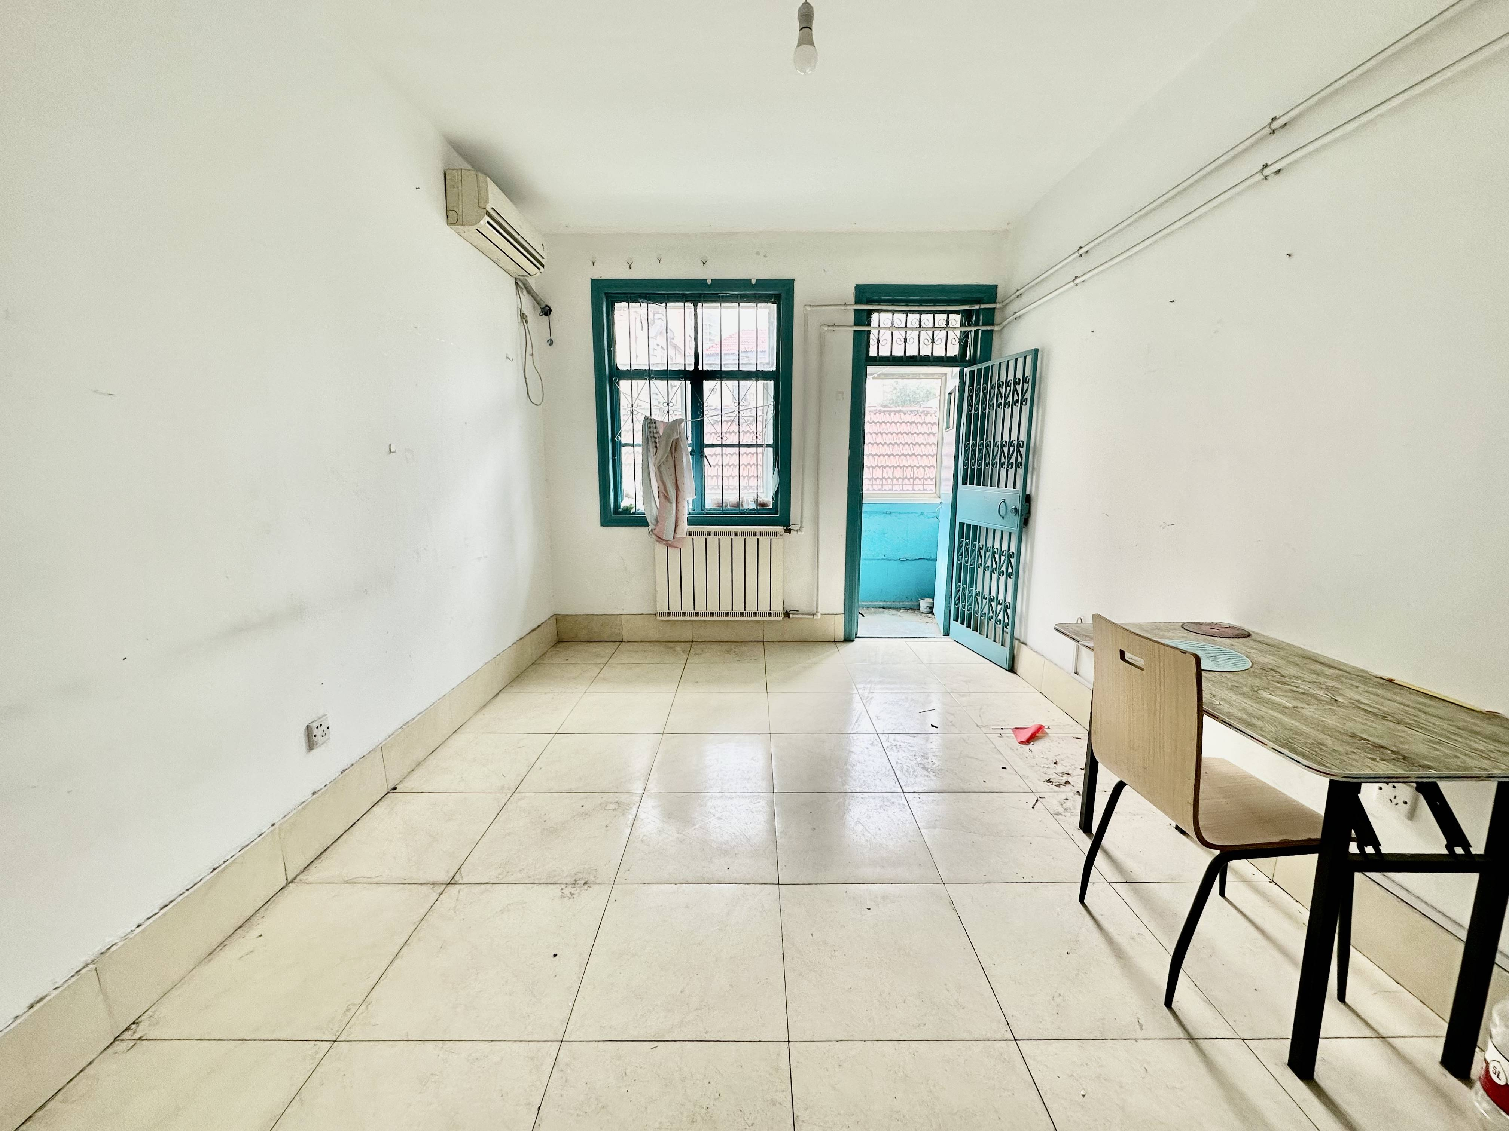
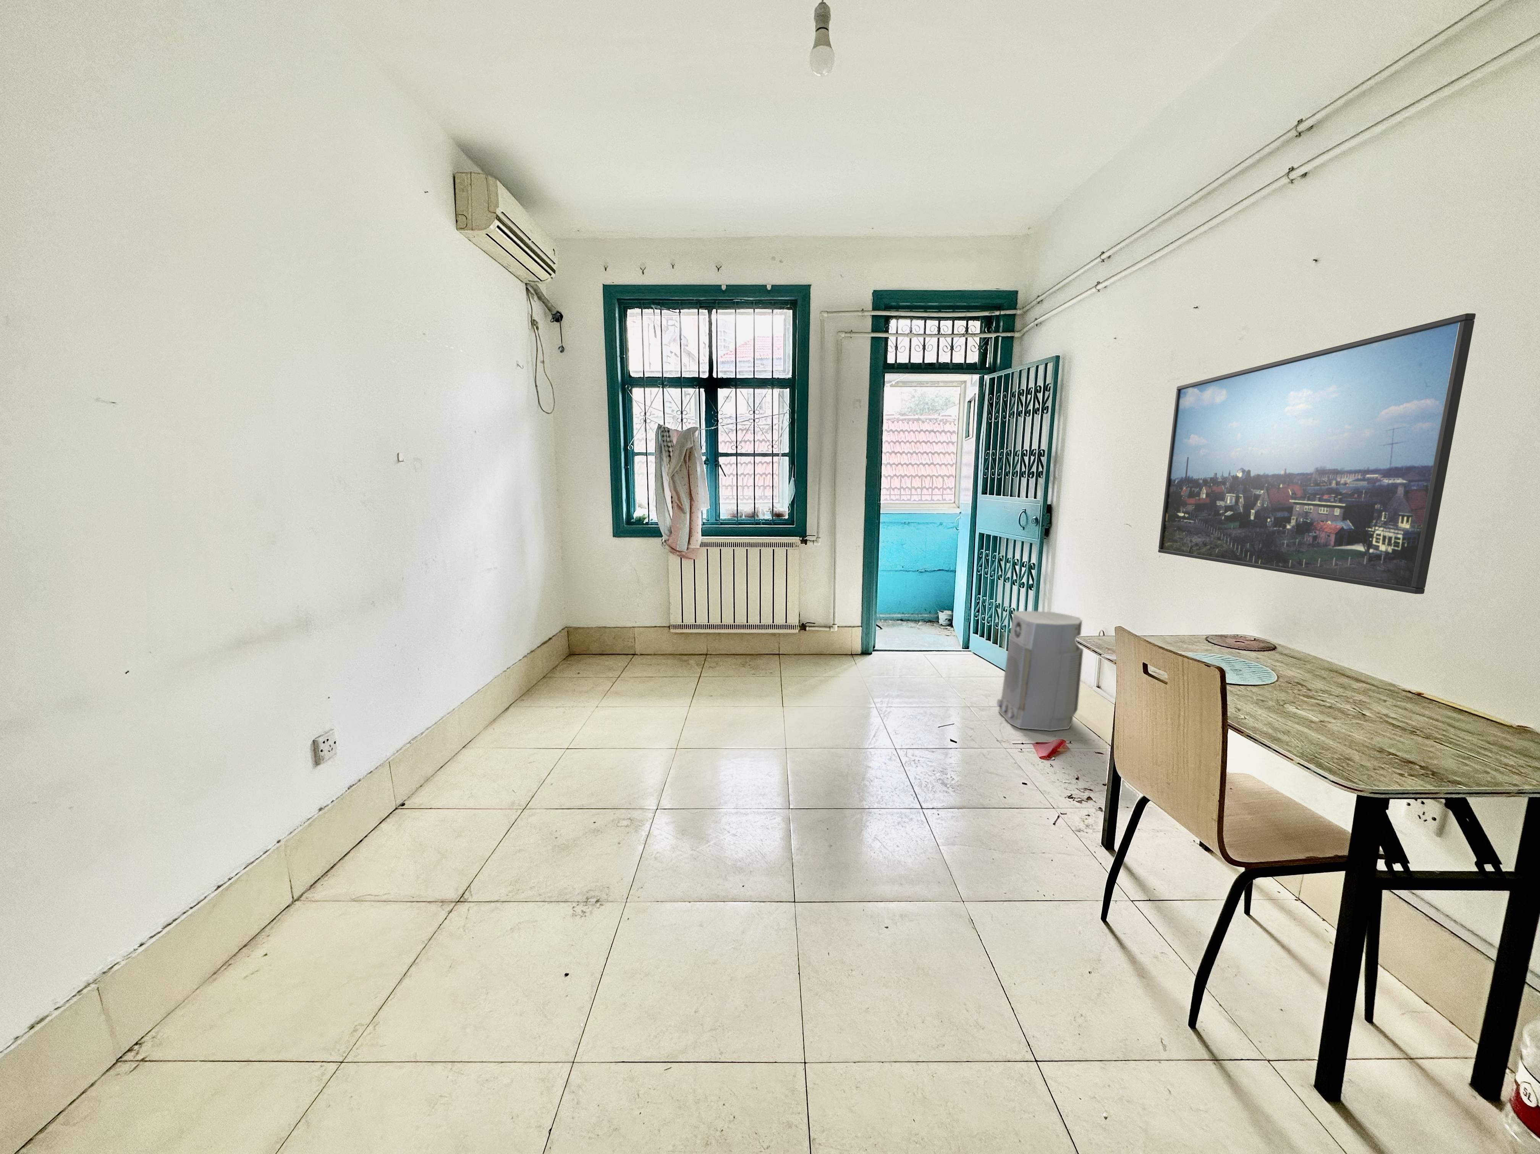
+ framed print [1158,313,1476,594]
+ air purifier [997,611,1084,731]
